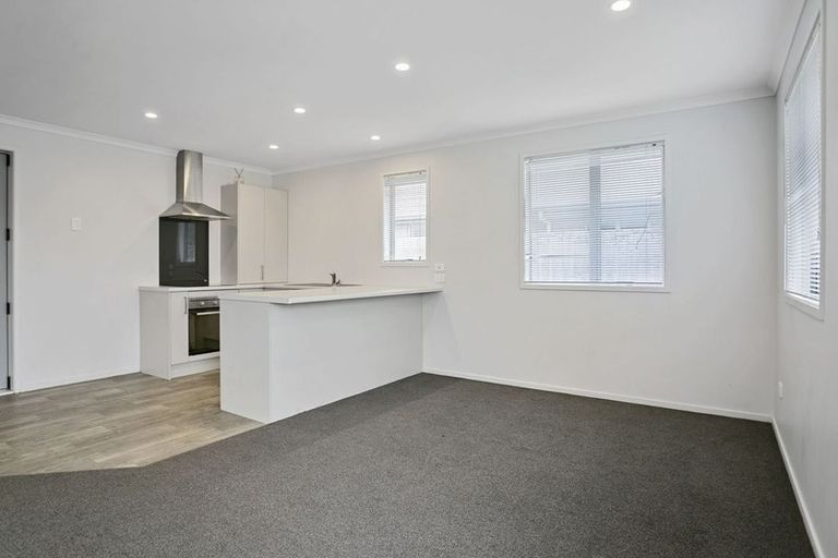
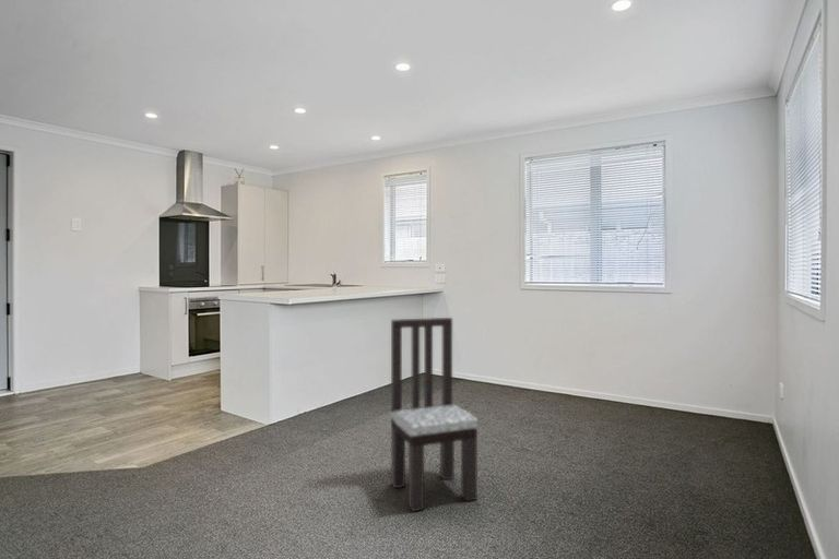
+ dining chair [389,317,478,513]
